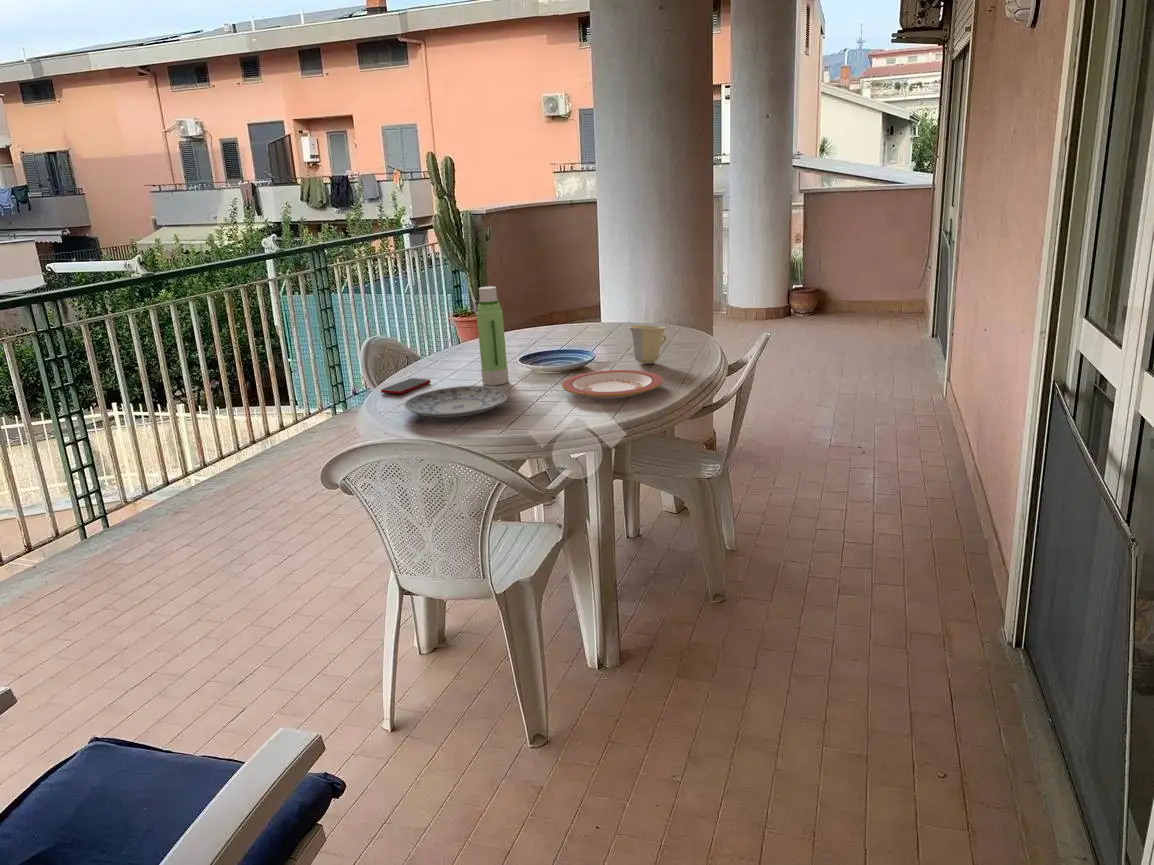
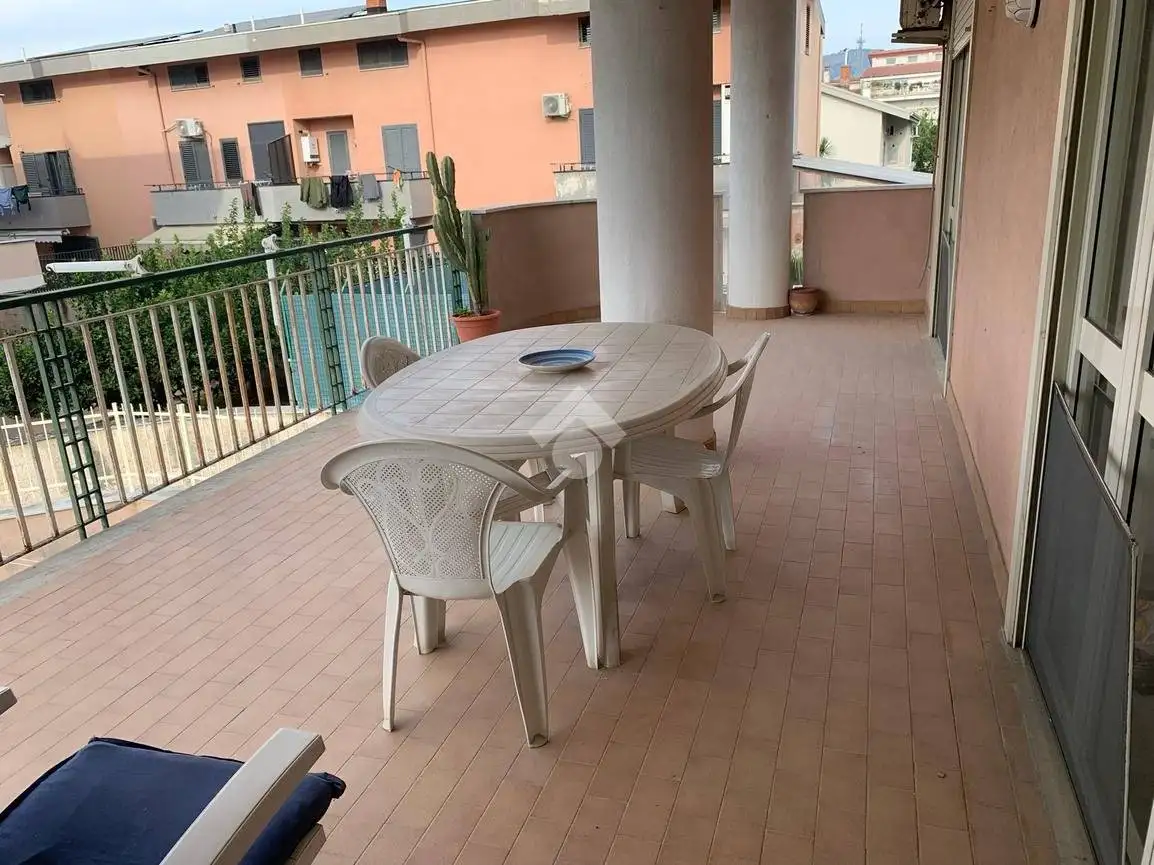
- cup [627,324,668,364]
- water bottle [476,285,510,386]
- plate [403,385,511,419]
- plate [561,369,664,399]
- cell phone [380,377,431,395]
